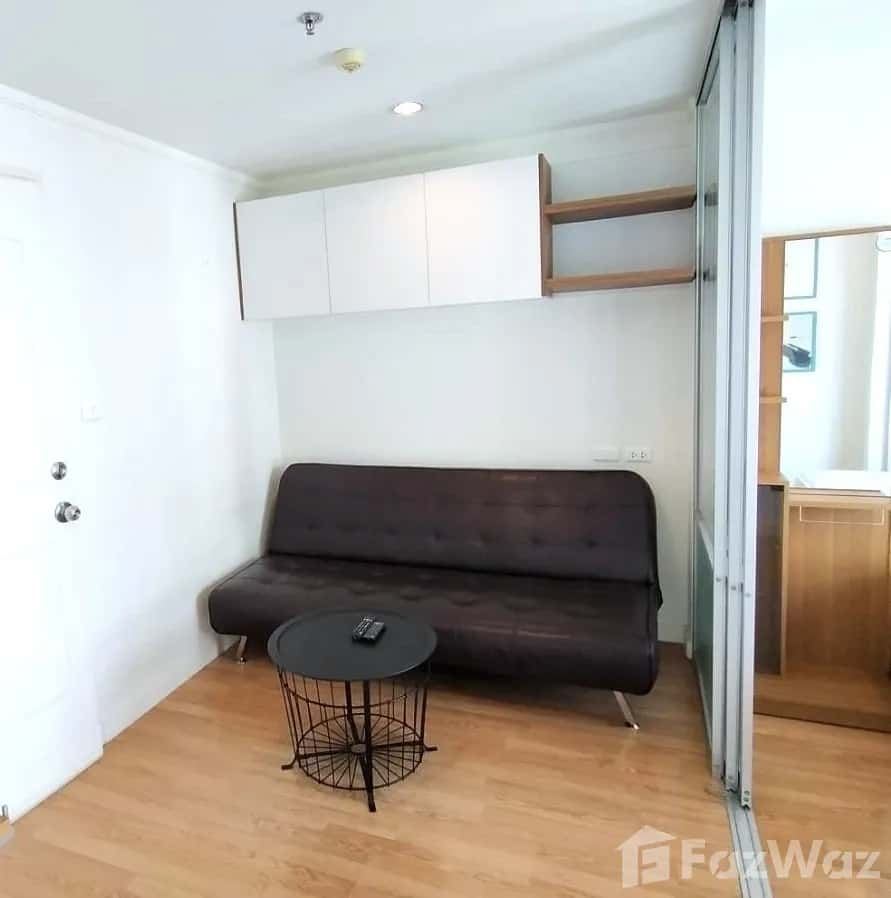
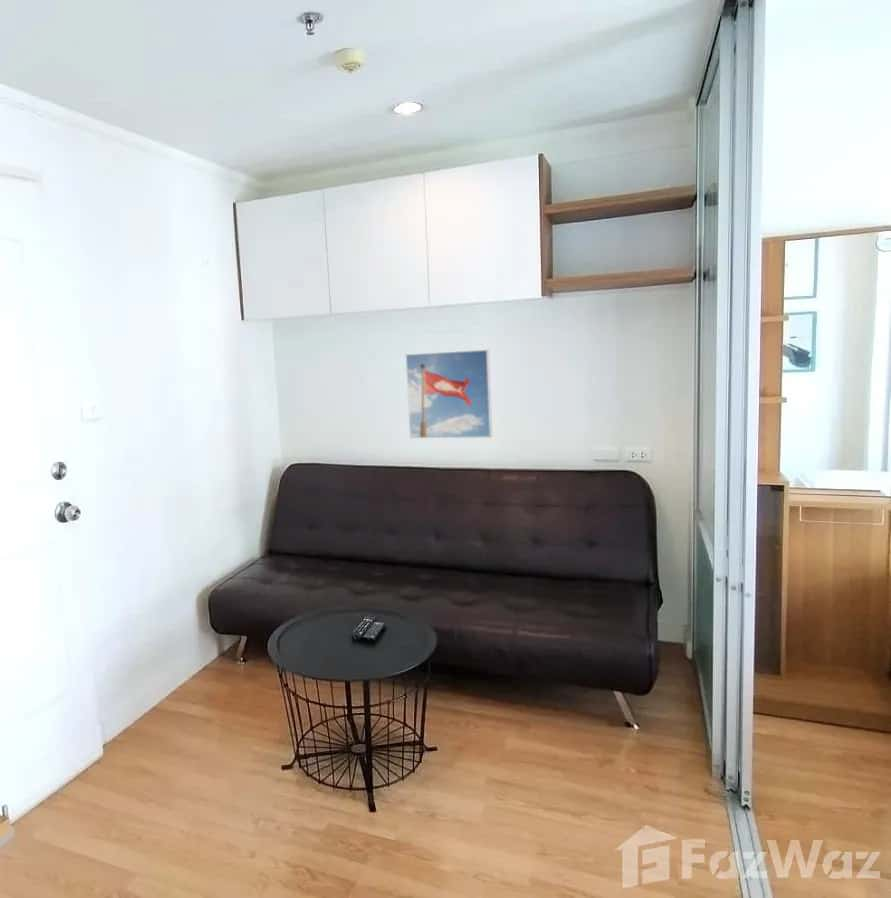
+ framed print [405,349,493,439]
